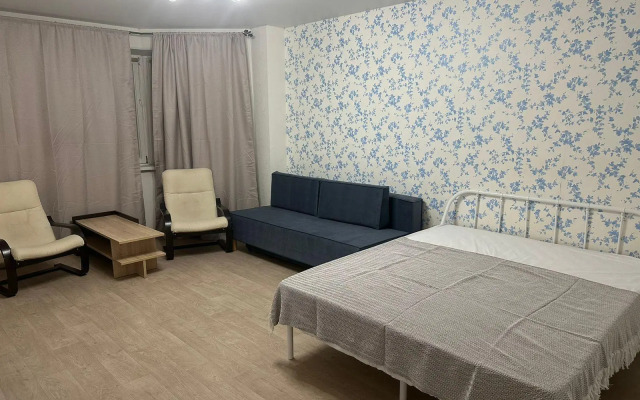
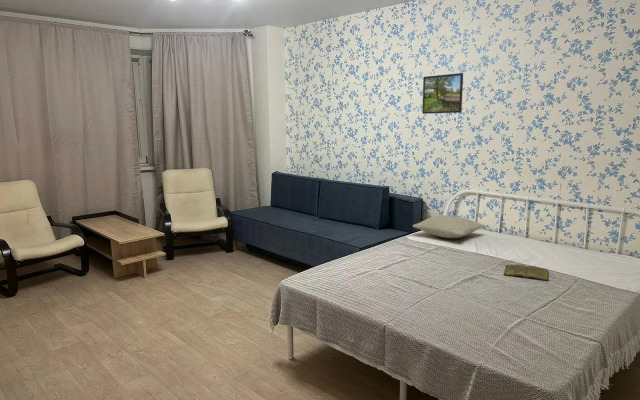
+ book [503,263,550,282]
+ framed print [421,72,464,115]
+ pillow [412,215,487,239]
